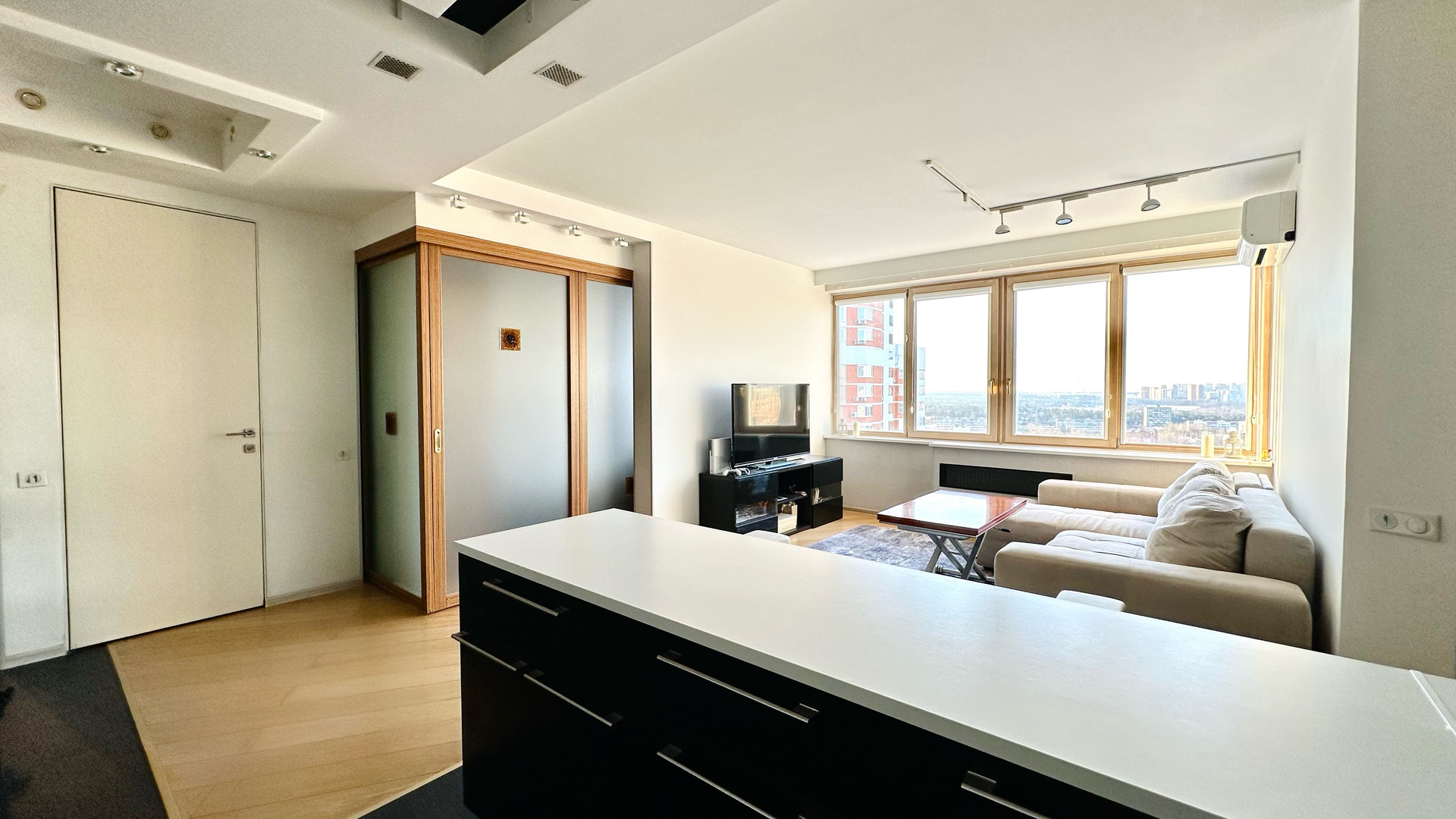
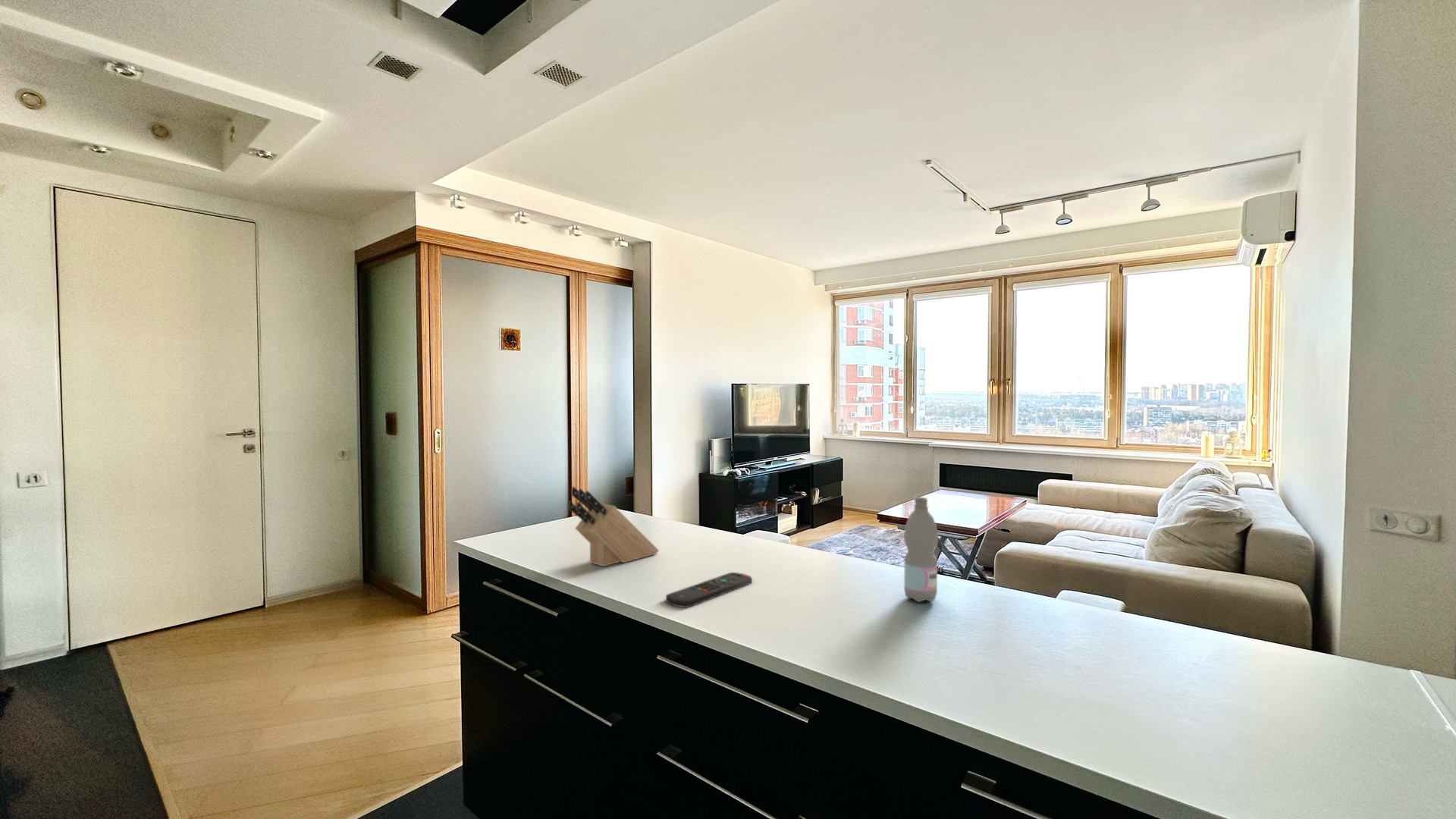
+ knife block [567,486,660,567]
+ remote control [665,572,753,608]
+ water bottle [903,497,939,603]
